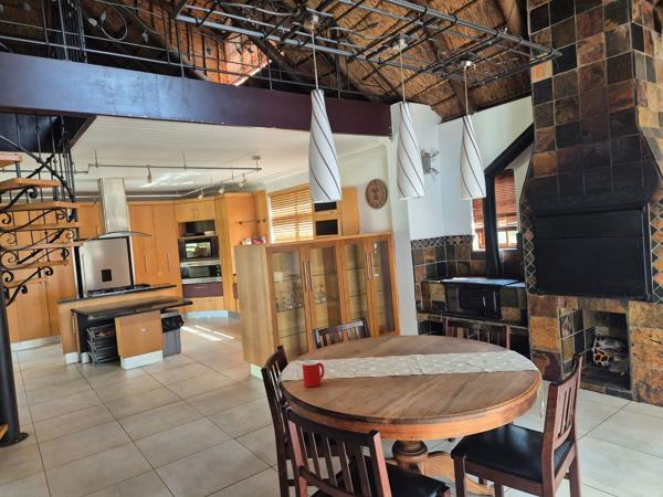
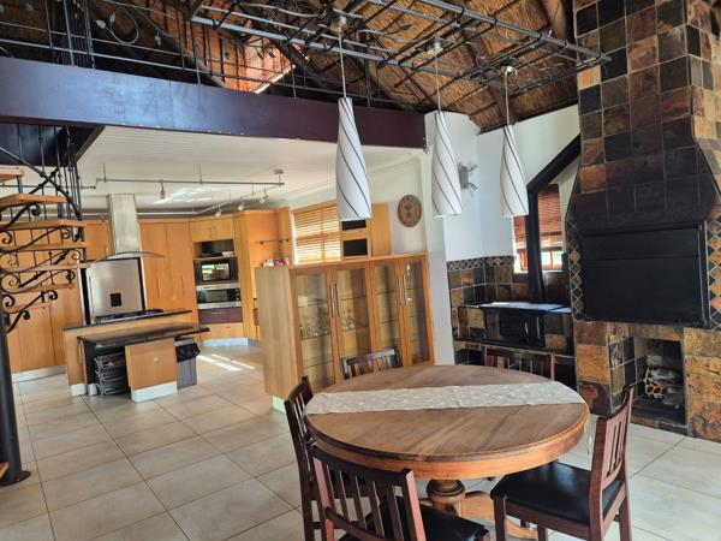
- cup [301,359,325,388]
